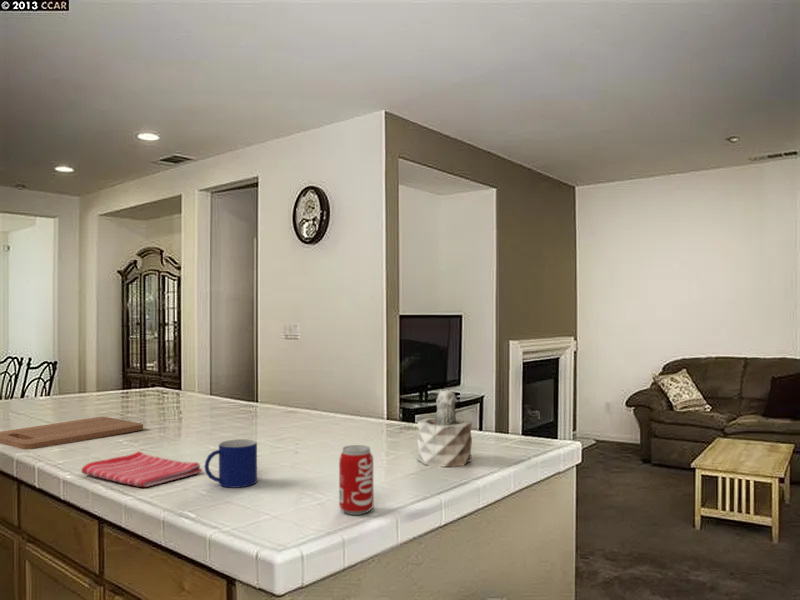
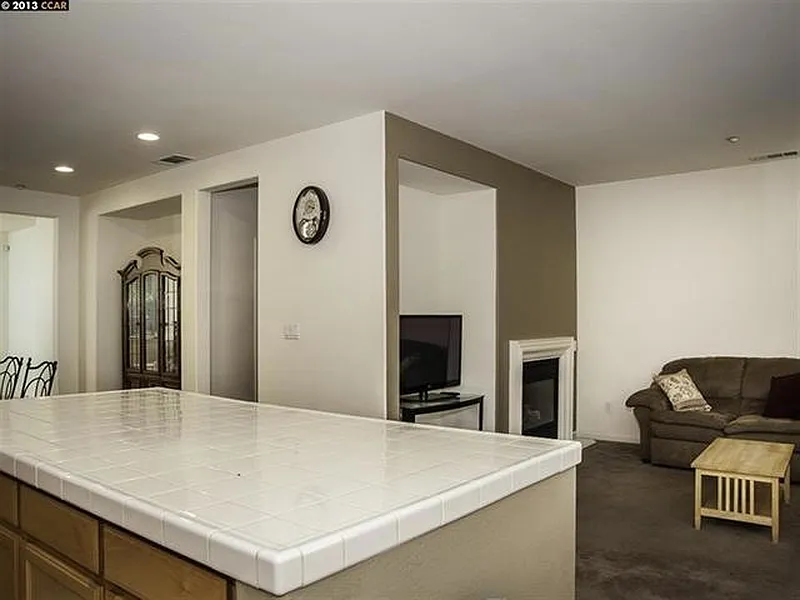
- cutting board [0,416,144,450]
- beverage can [338,444,374,516]
- mug [203,438,258,489]
- dish towel [80,450,203,488]
- succulent plant [416,390,473,468]
